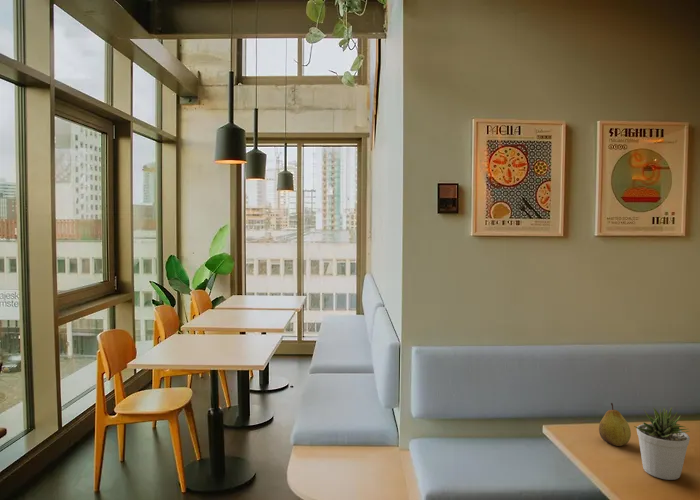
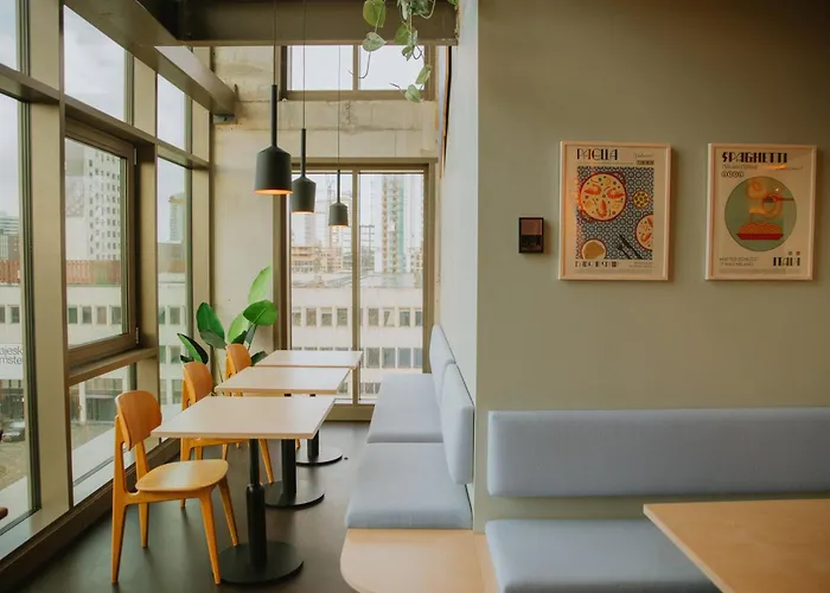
- fruit [598,402,632,447]
- potted plant [633,406,691,481]
